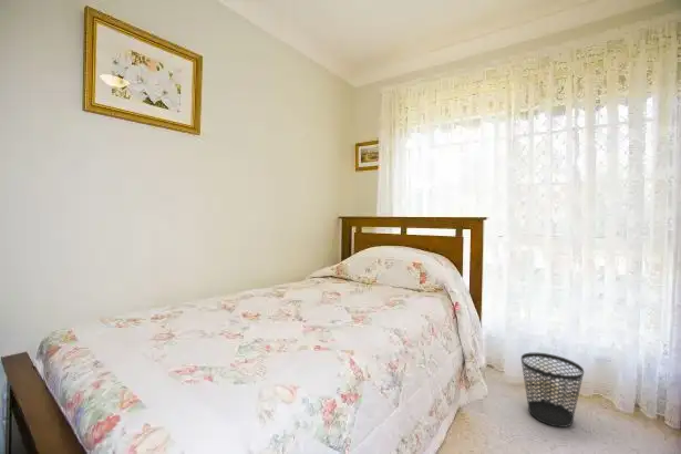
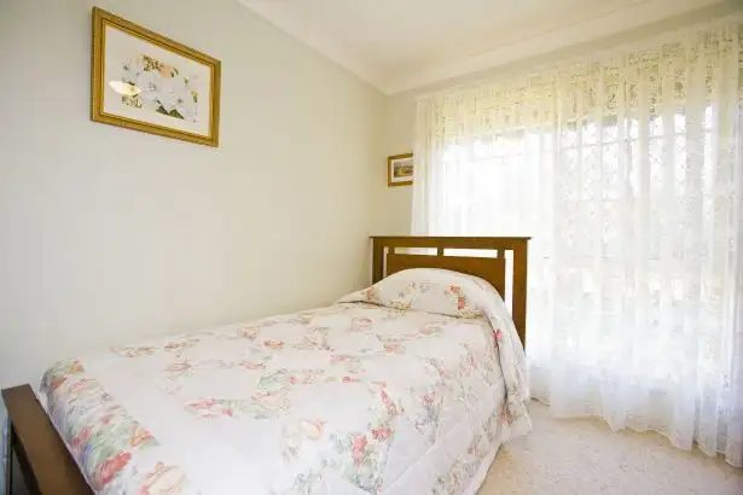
- wastebasket [520,351,585,429]
